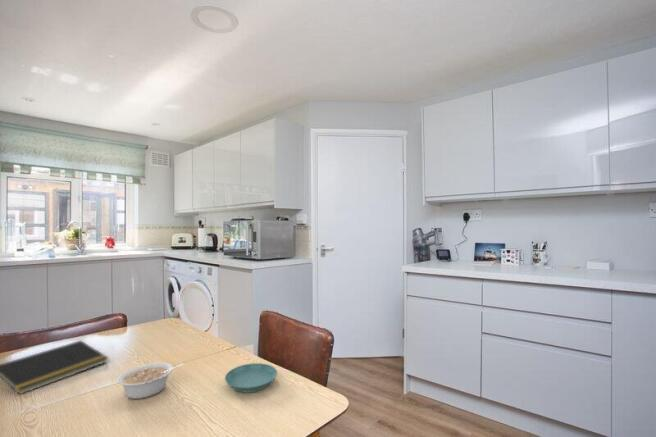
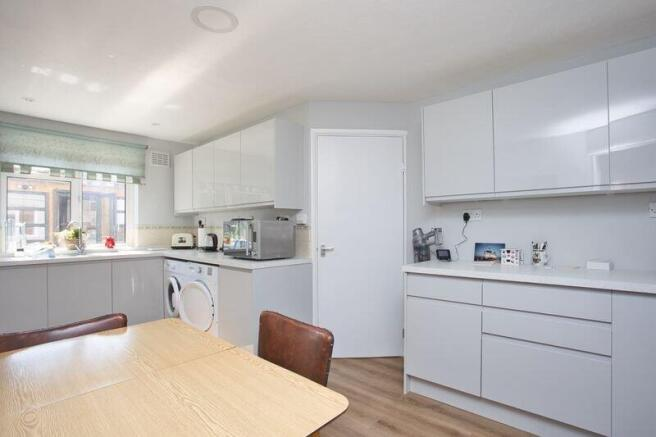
- notepad [0,339,110,395]
- legume [116,361,185,400]
- saucer [224,362,278,394]
